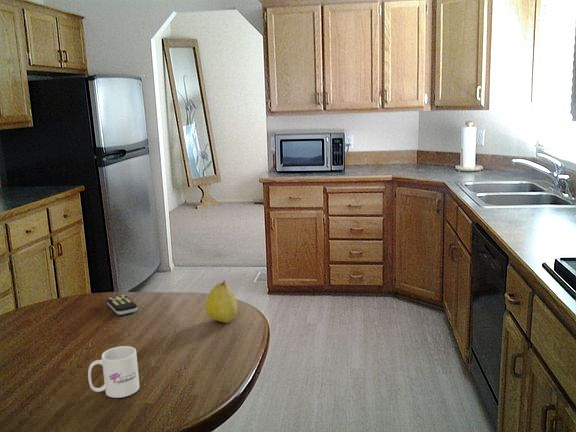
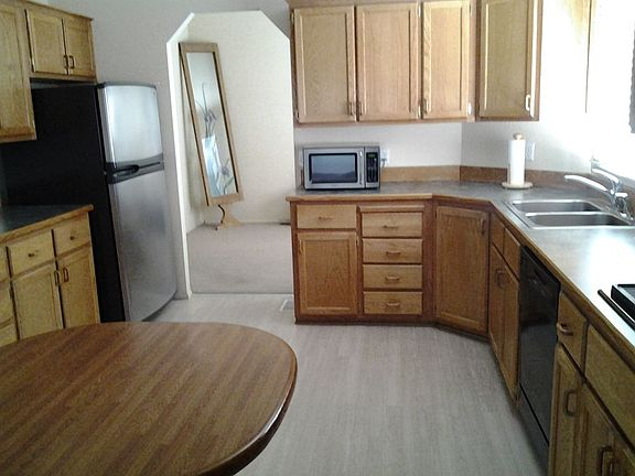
- fruit [204,279,239,324]
- mug [87,345,141,399]
- remote control [106,294,139,316]
